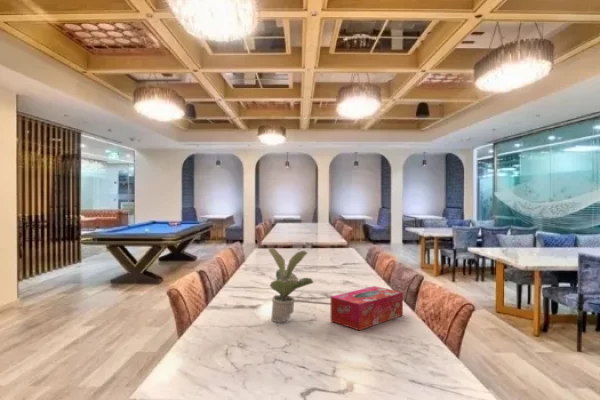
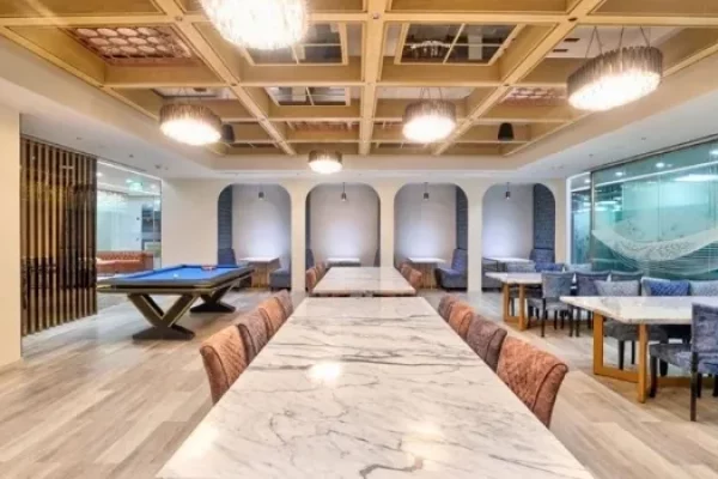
- potted plant [267,247,315,323]
- tissue box [330,285,404,331]
